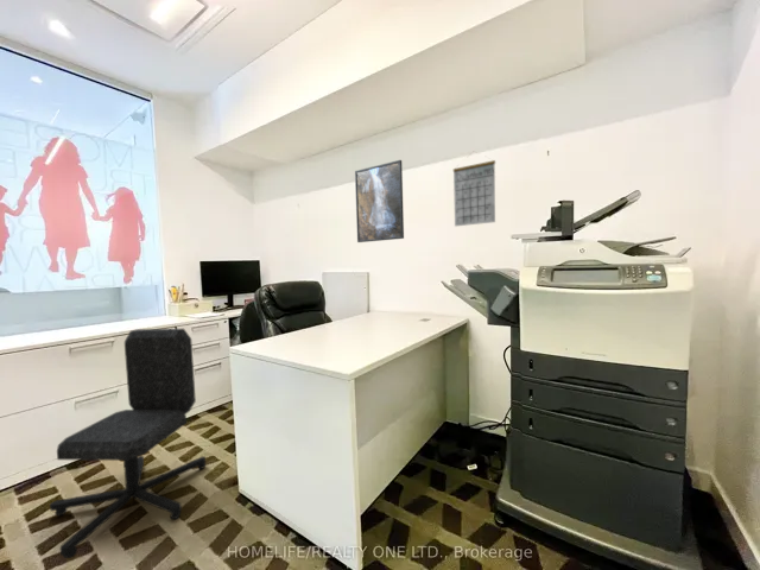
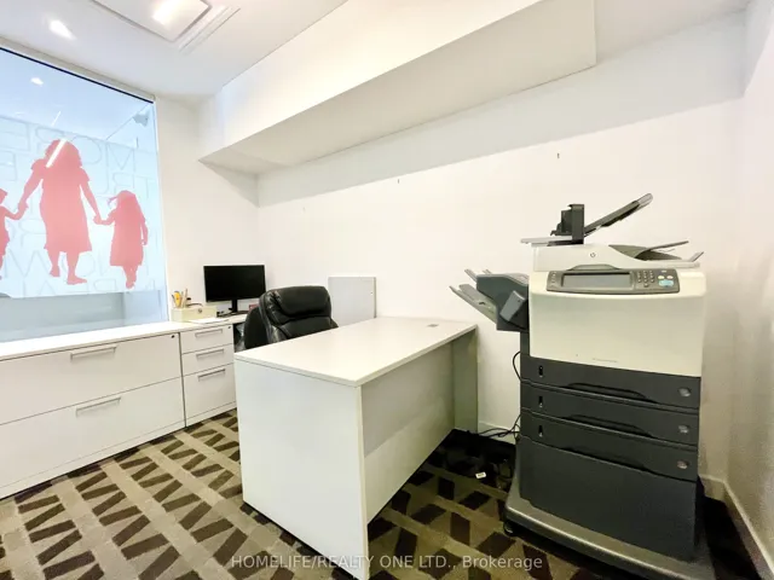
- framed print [354,159,405,243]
- calendar [452,150,496,228]
- chair [49,328,207,559]
